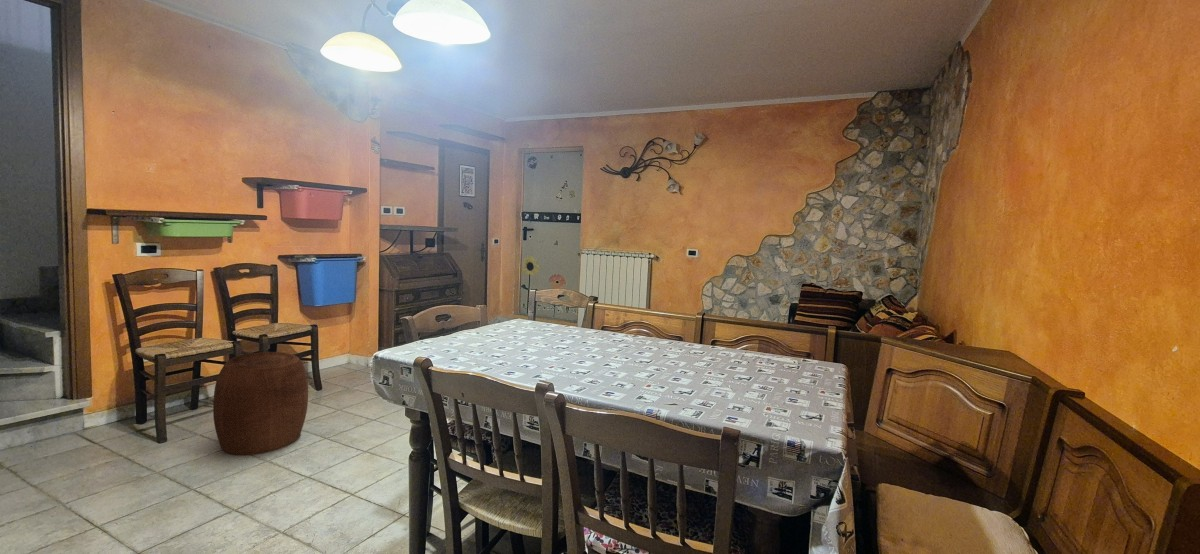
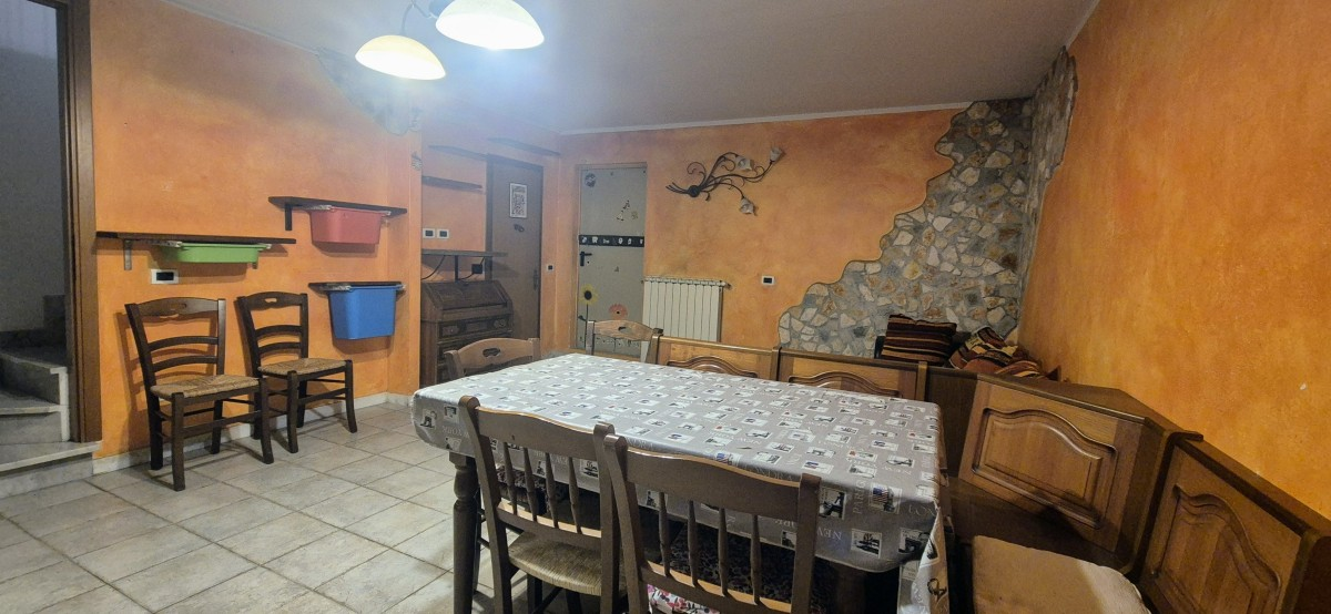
- stool [212,351,309,456]
